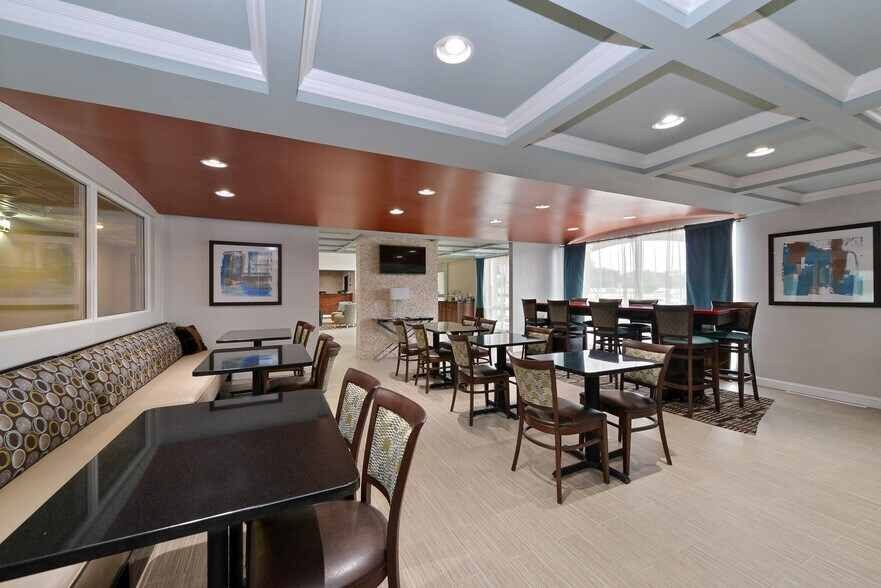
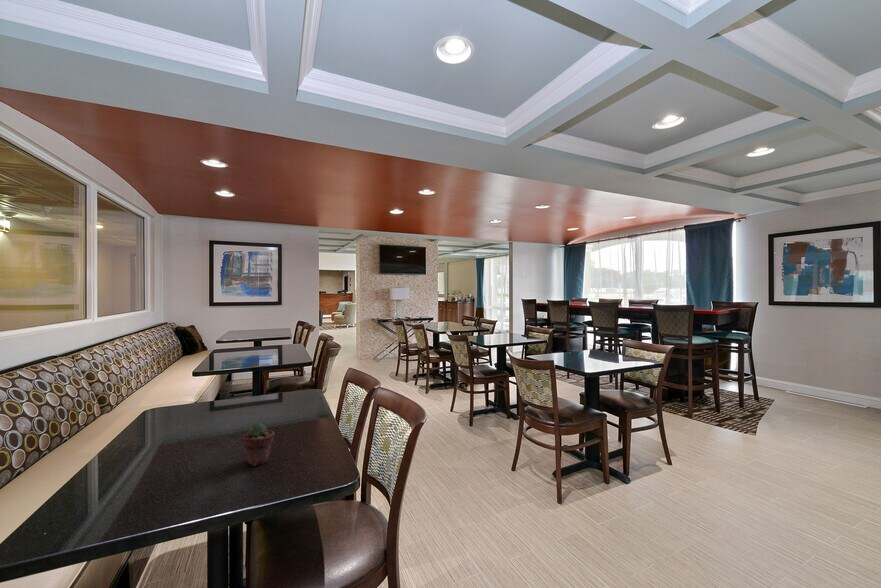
+ potted succulent [242,422,275,467]
